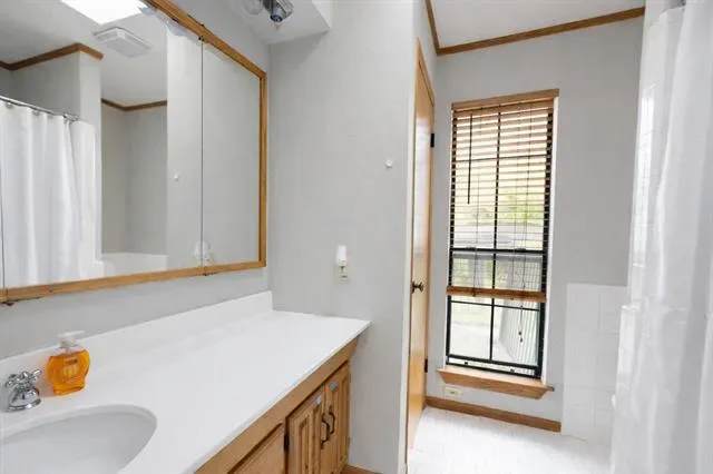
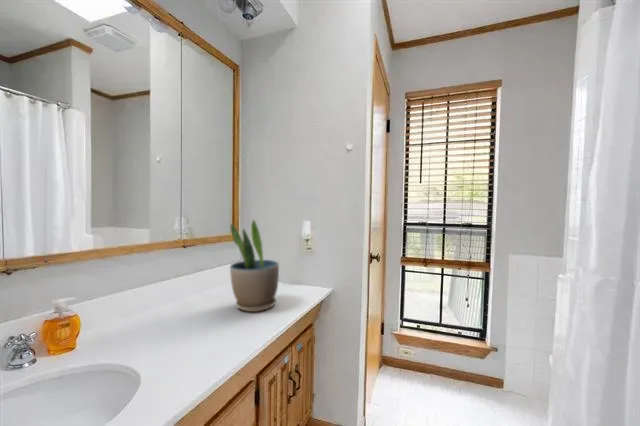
+ potted plant [229,219,280,313]
